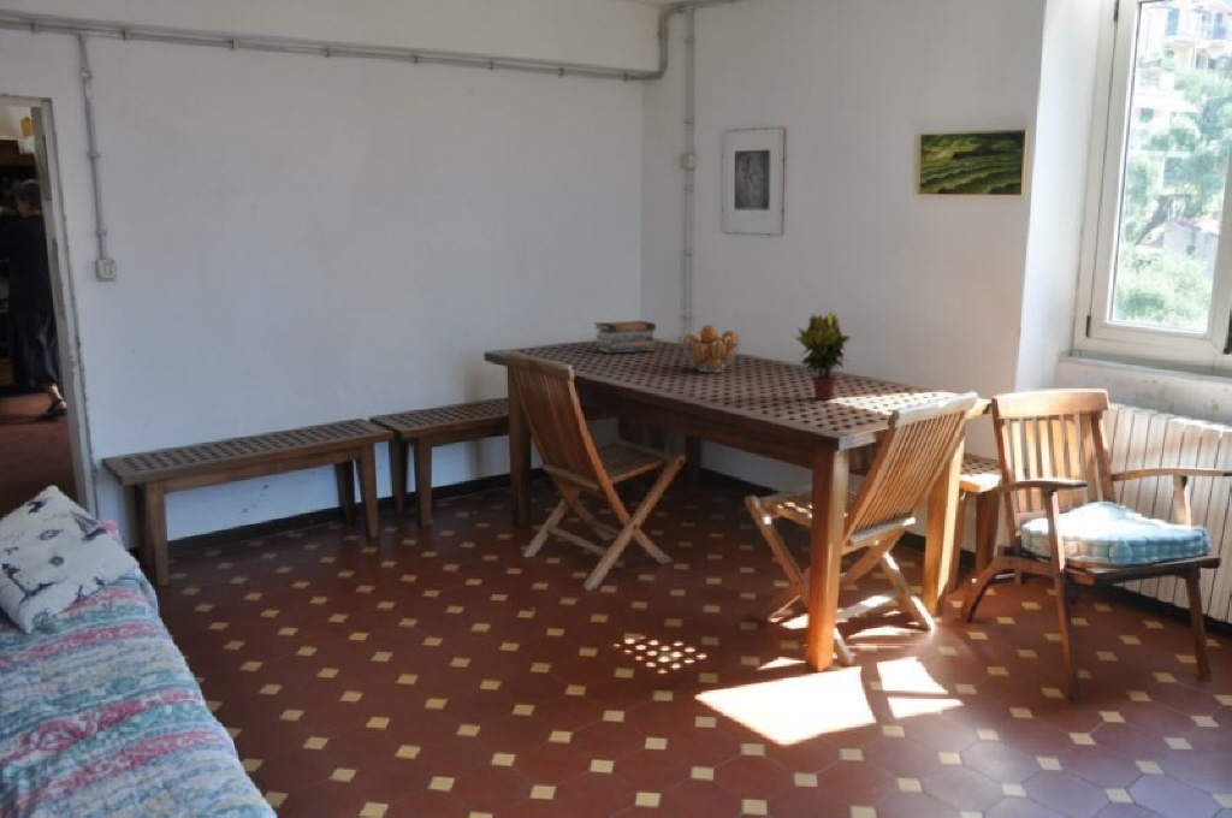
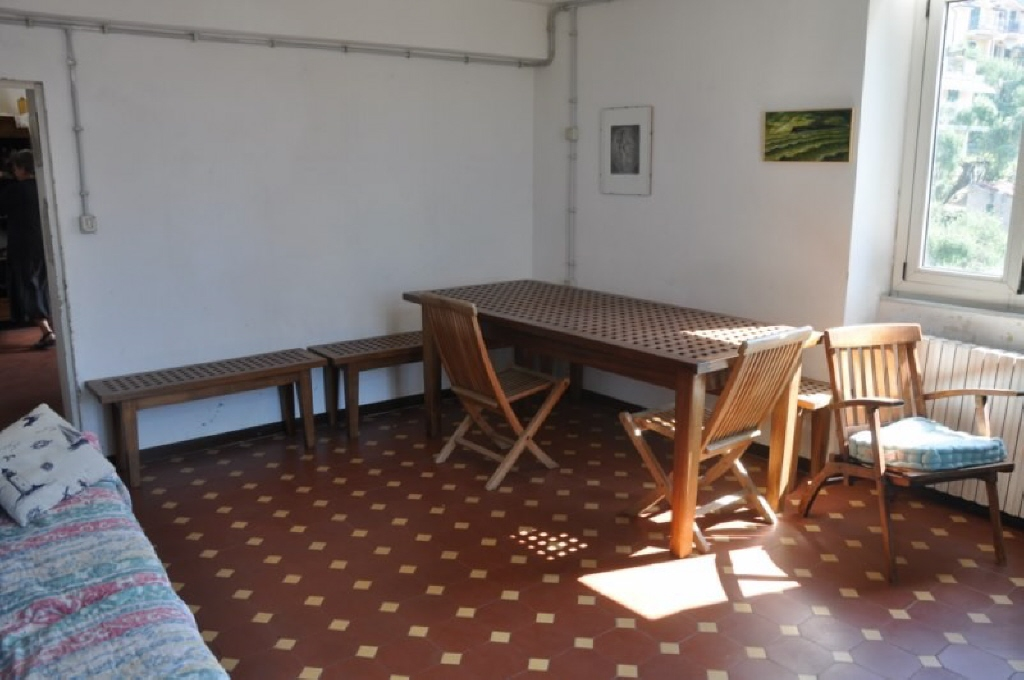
- potted plant [794,309,852,401]
- fruit basket [680,324,742,373]
- book stack [593,320,657,355]
